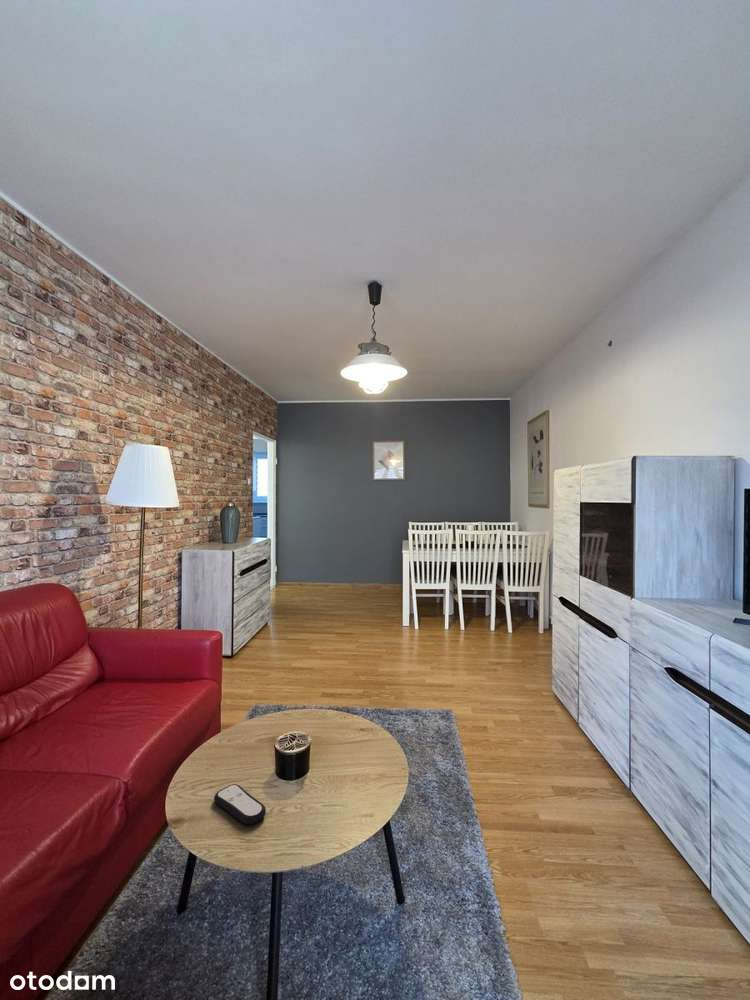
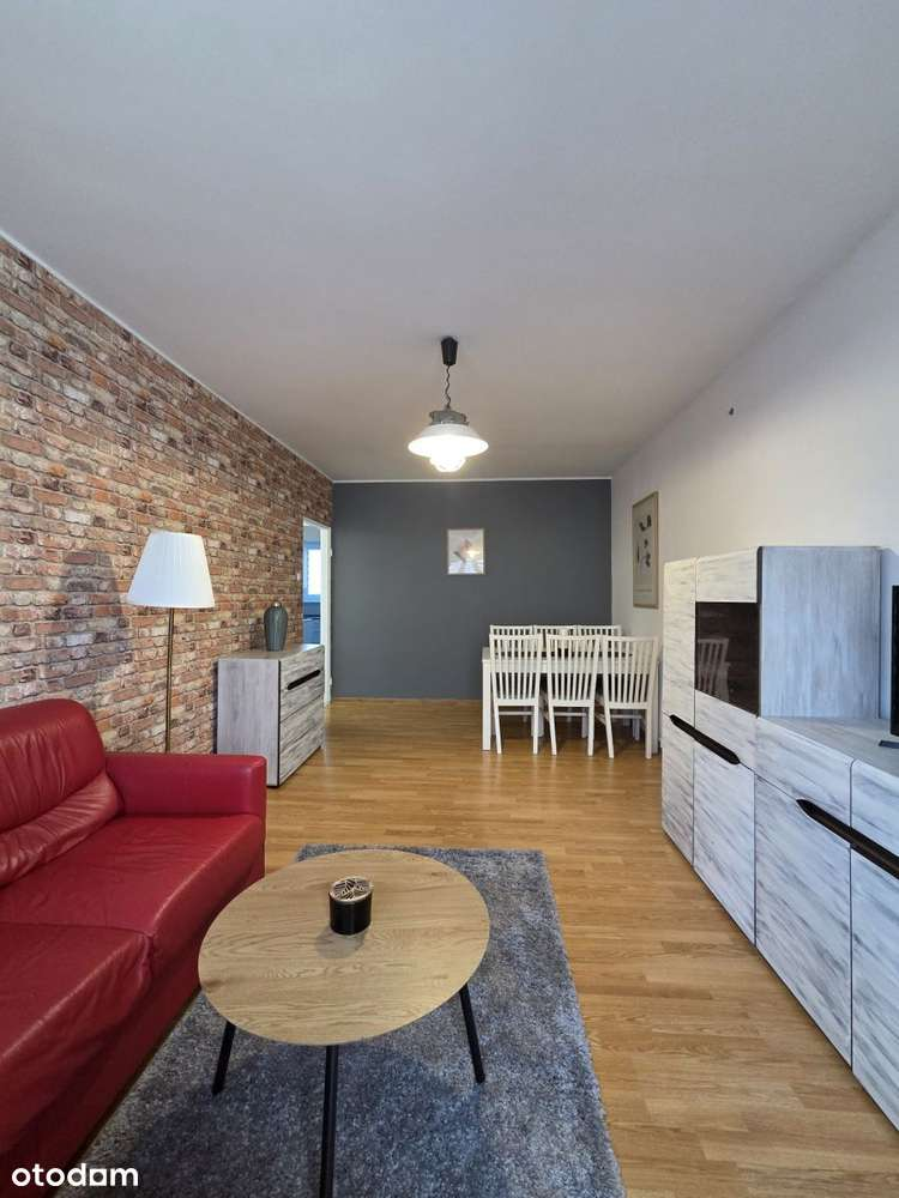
- remote control [213,783,267,825]
